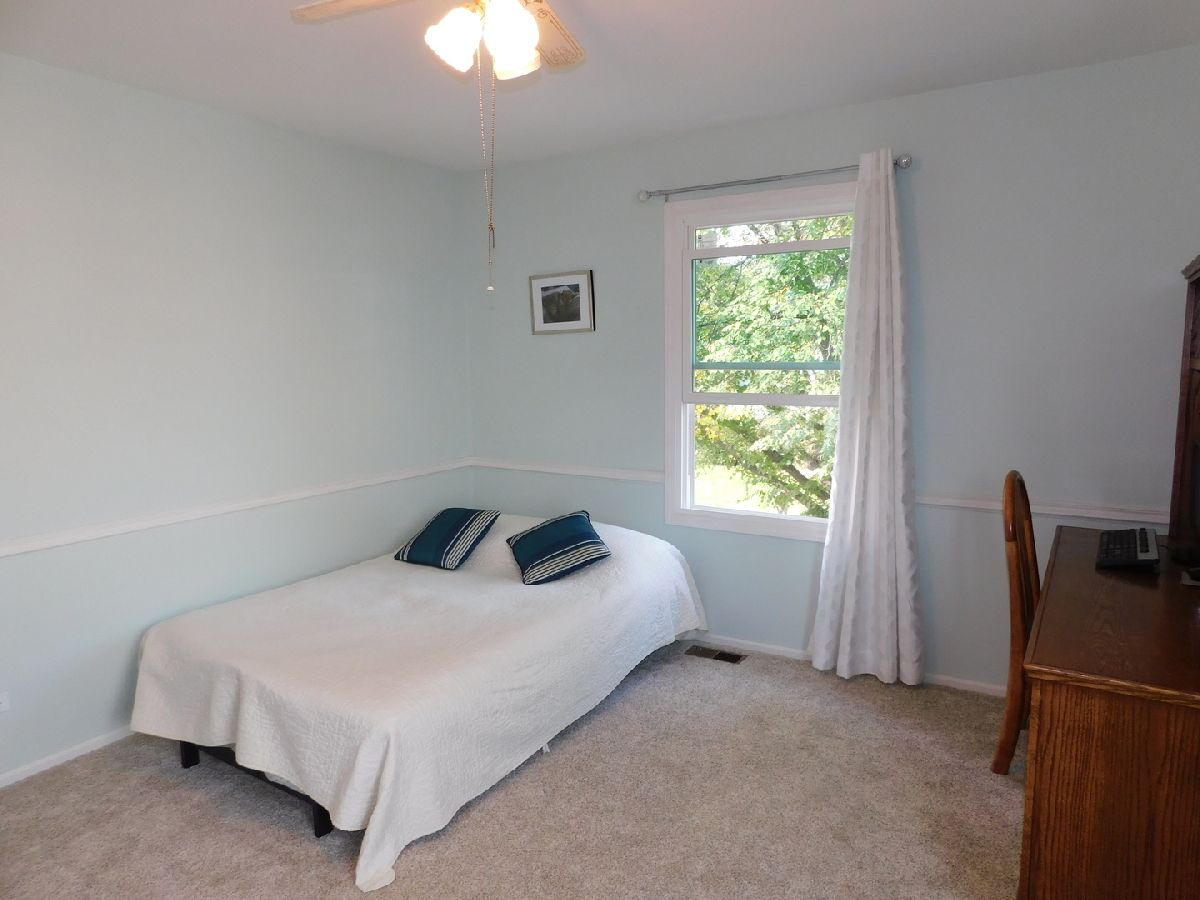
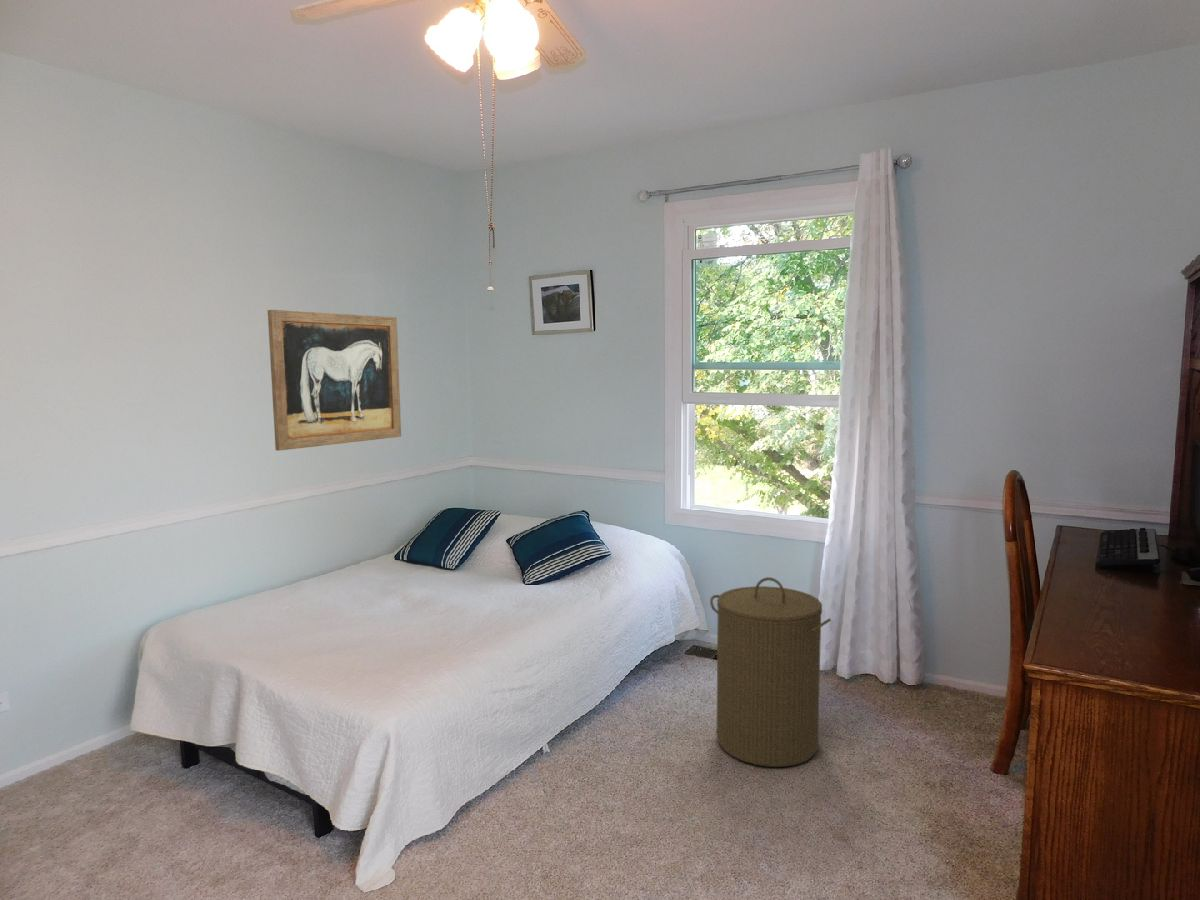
+ wall art [267,309,402,452]
+ laundry hamper [709,576,832,768]
